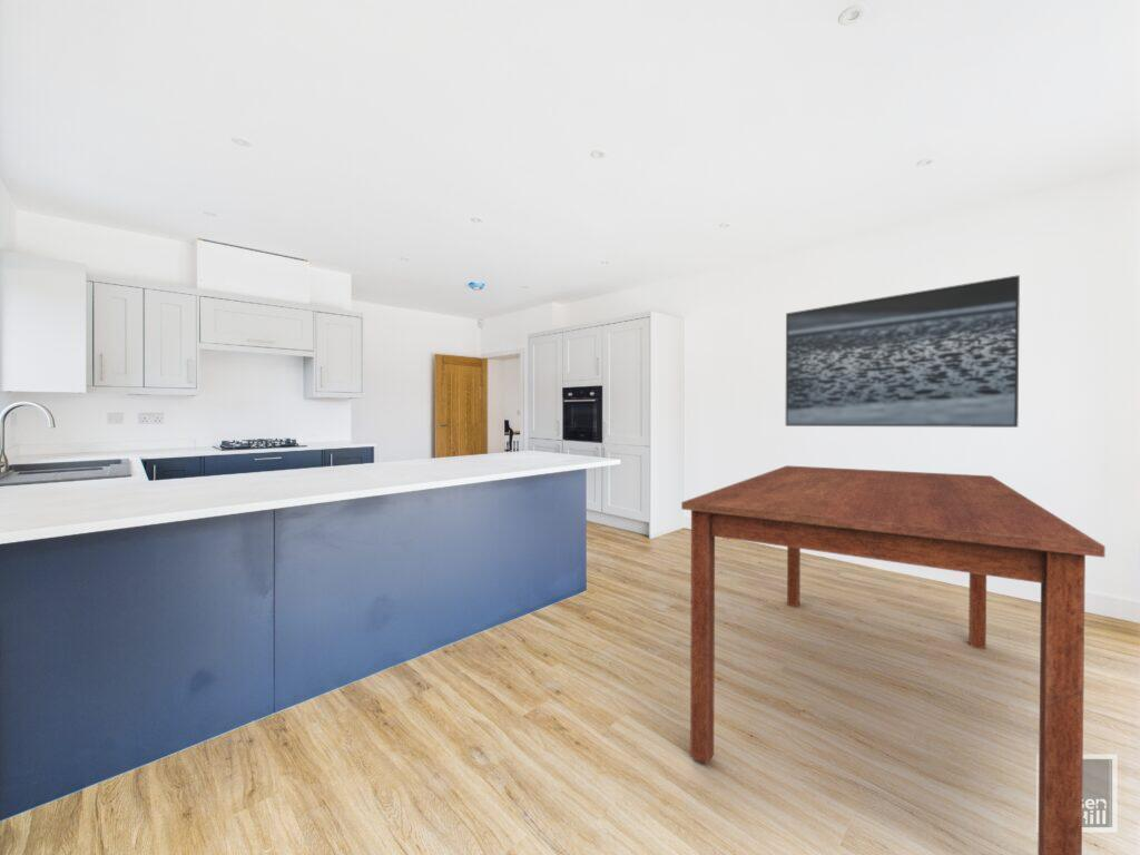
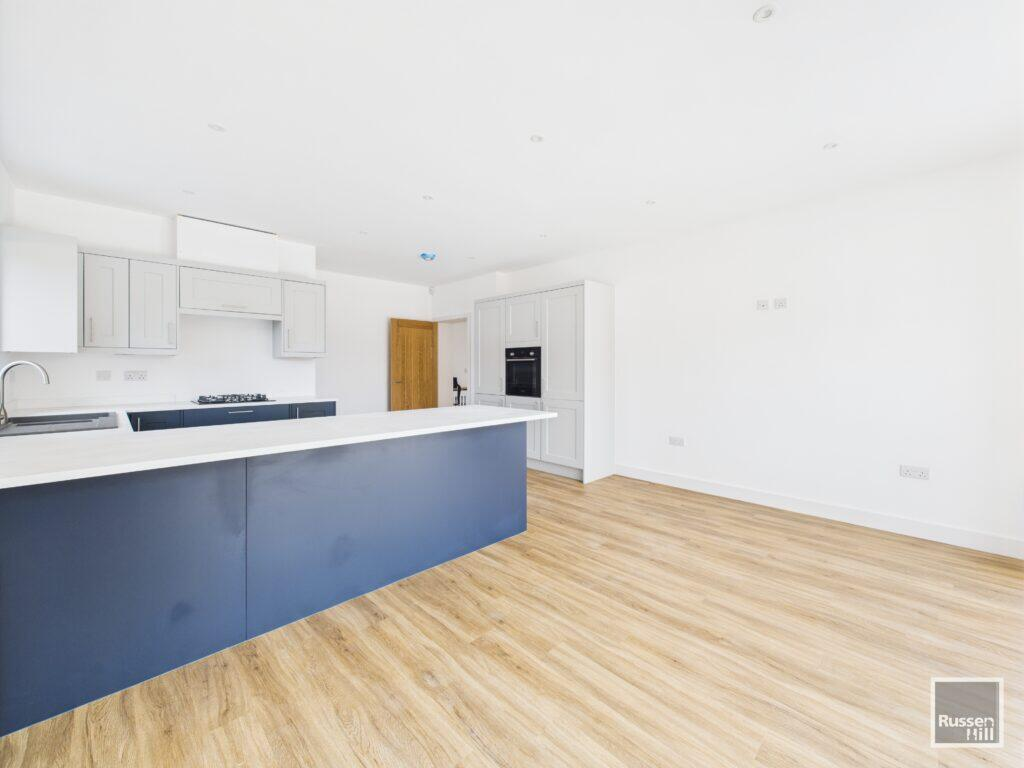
- dining table [680,464,1105,855]
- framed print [785,274,1021,429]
